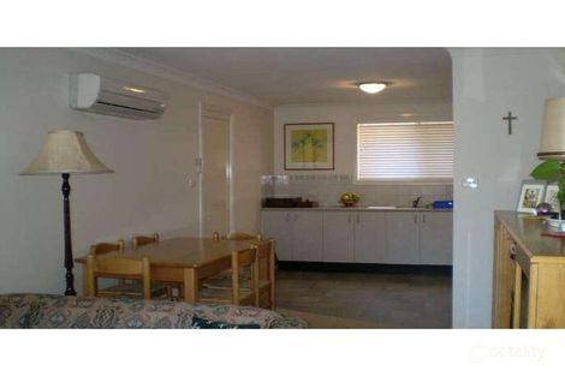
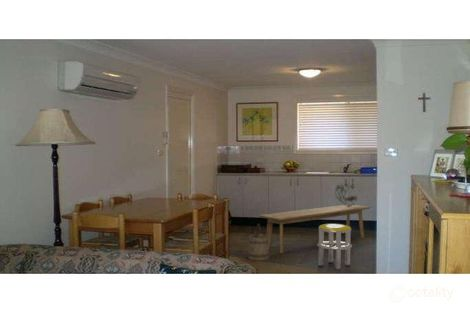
+ bucket [247,223,270,262]
+ dried flowers [334,182,359,208]
+ bench [258,204,371,254]
+ stool [316,223,353,271]
